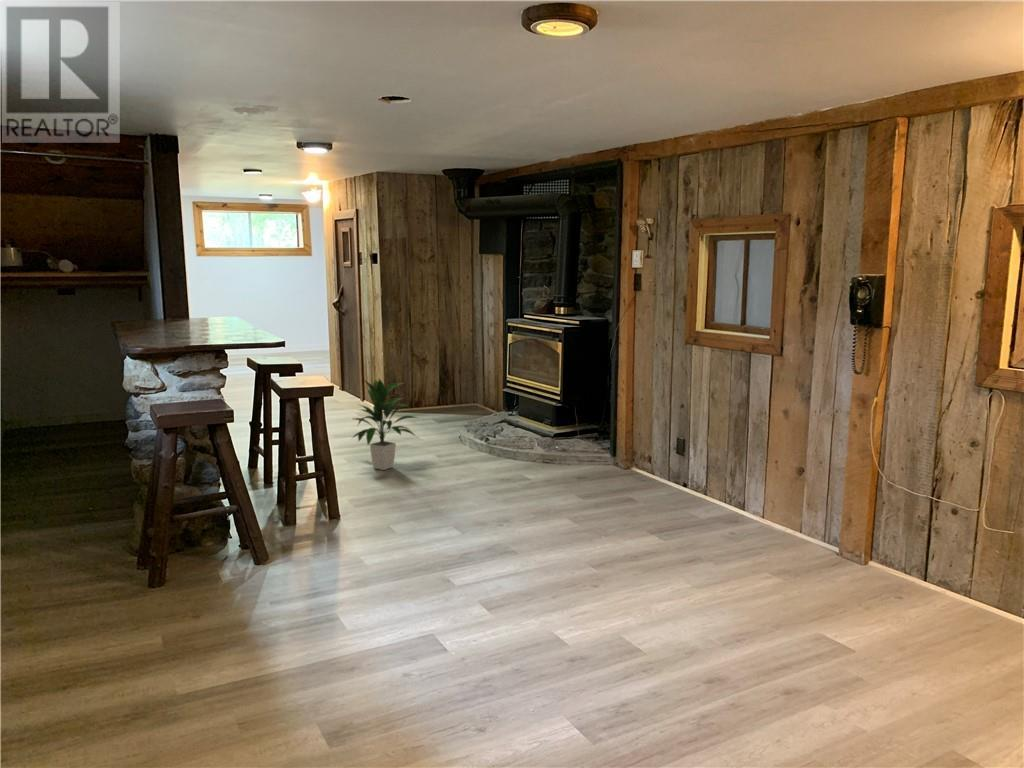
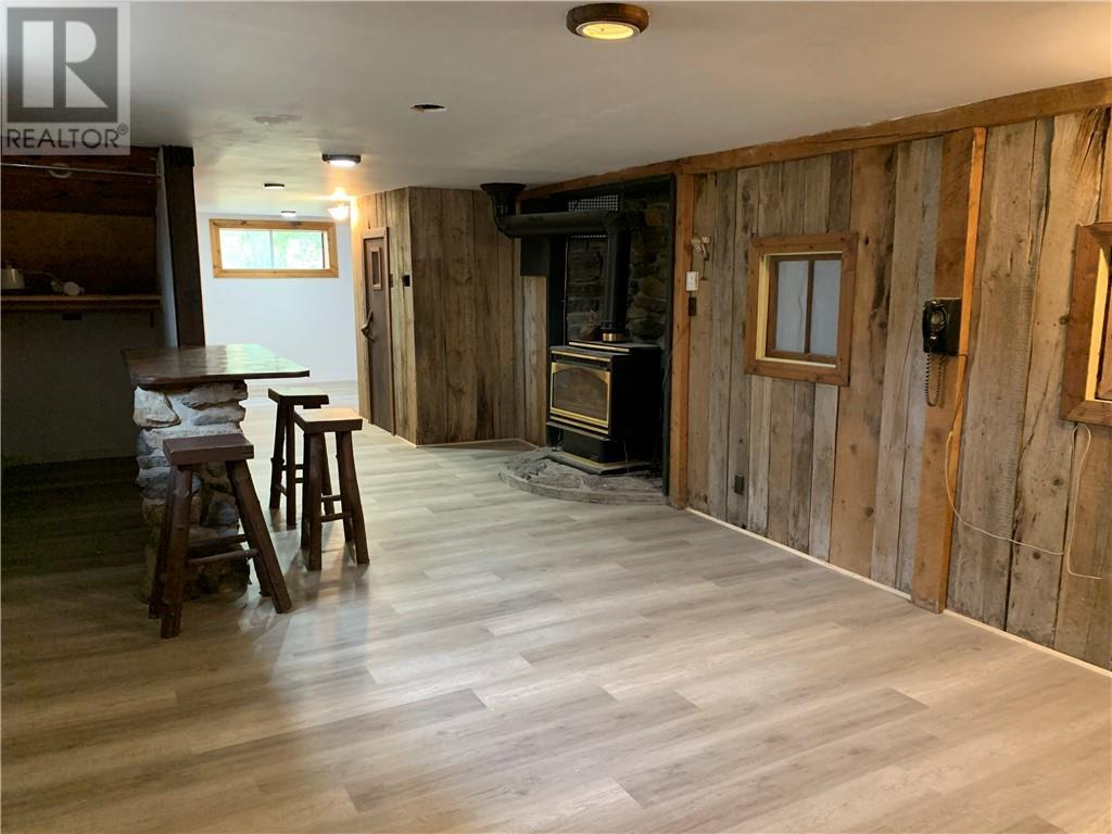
- indoor plant [350,377,418,471]
